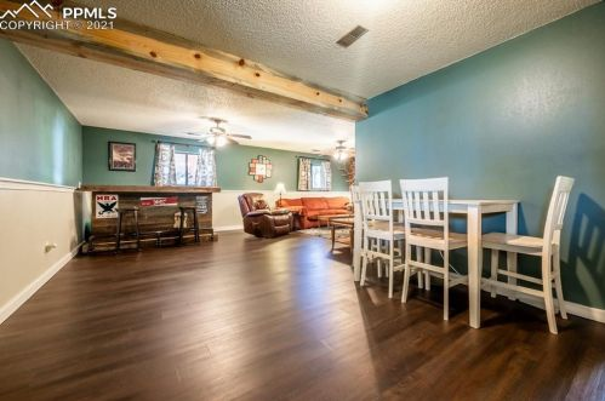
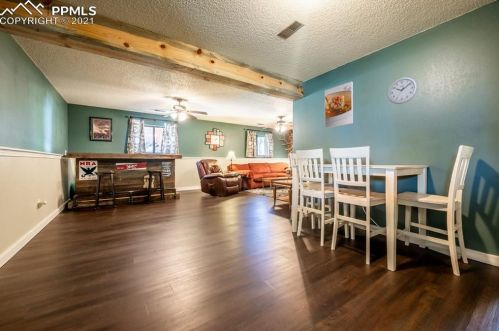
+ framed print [324,81,354,129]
+ wall clock [387,76,419,105]
